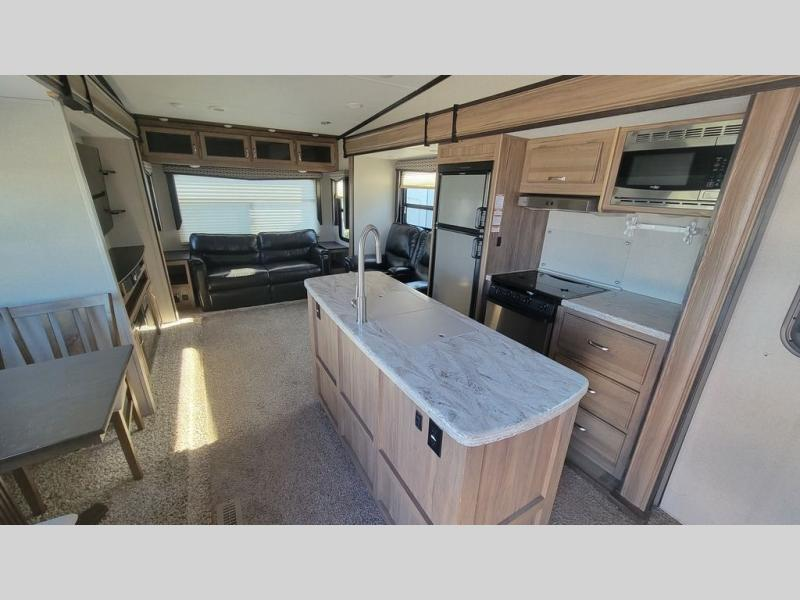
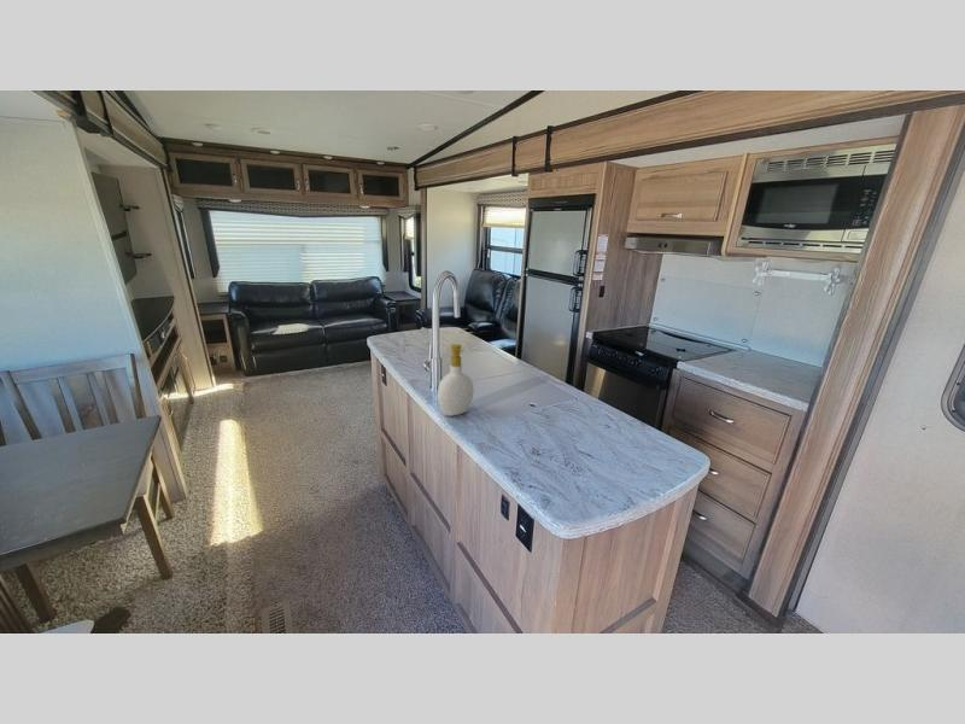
+ soap bottle [437,343,475,418]
